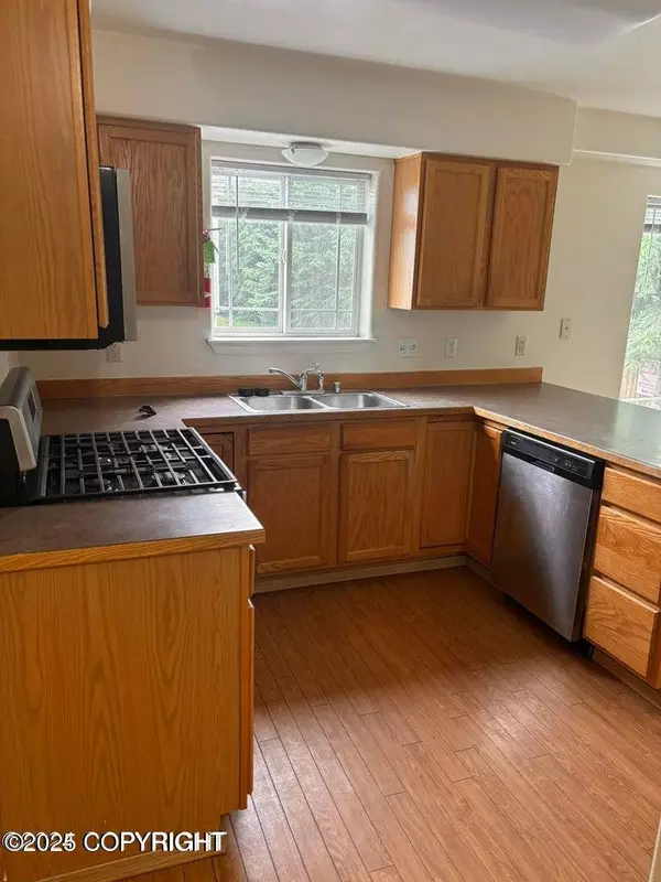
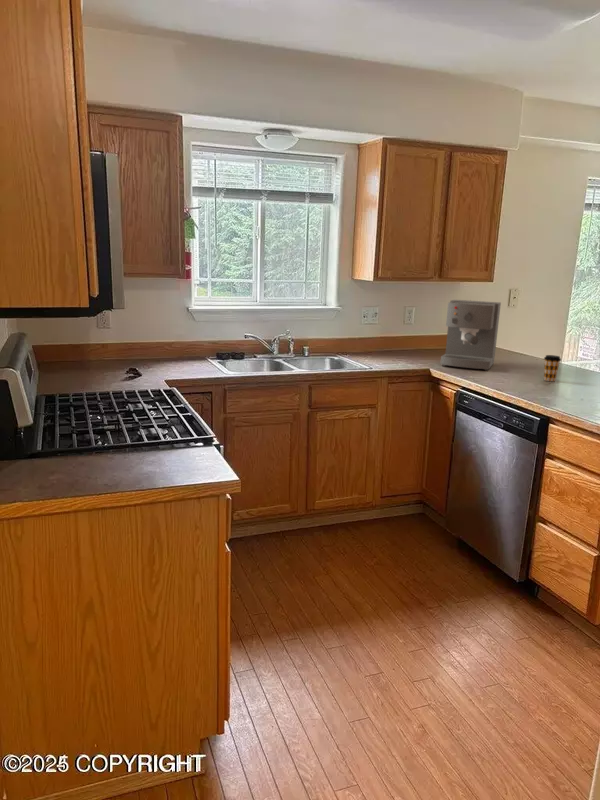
+ coffee cup [543,354,562,382]
+ coffee maker [439,299,502,371]
